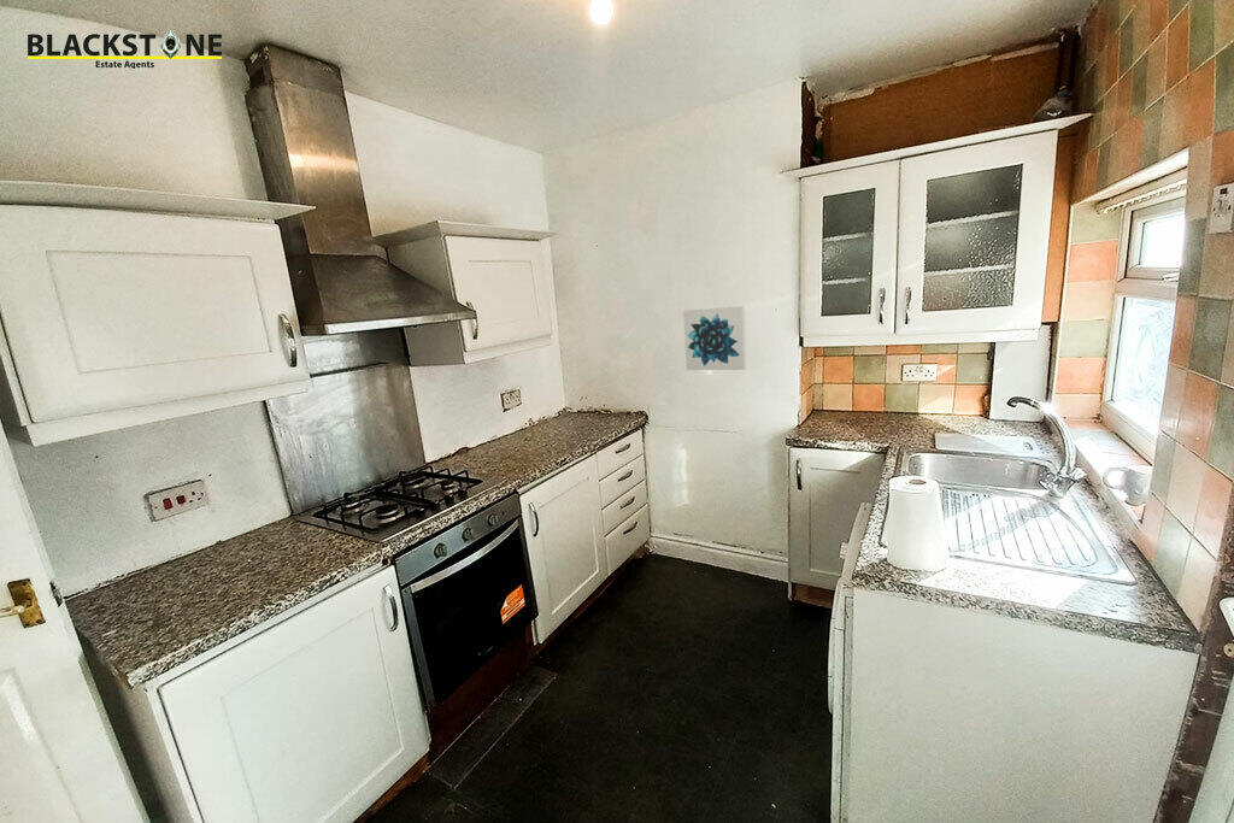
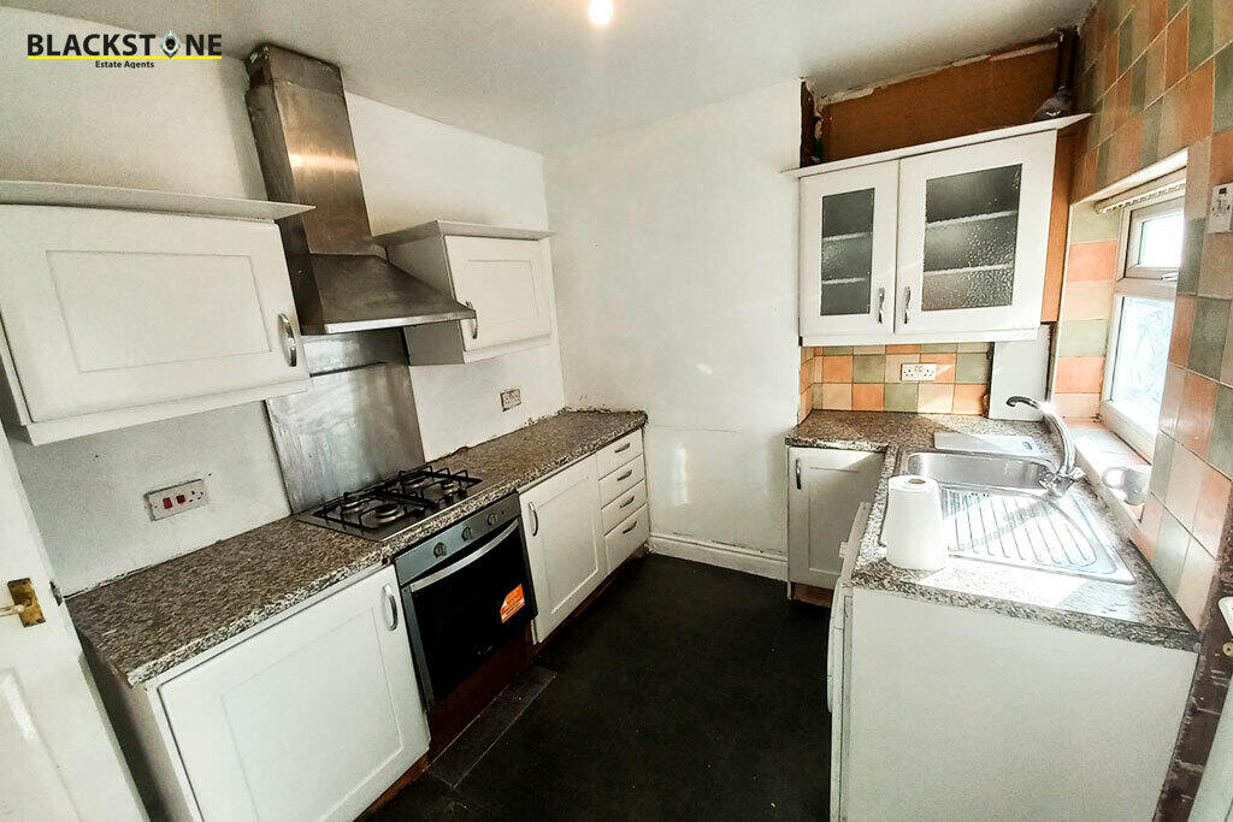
- wall art [682,305,747,371]
